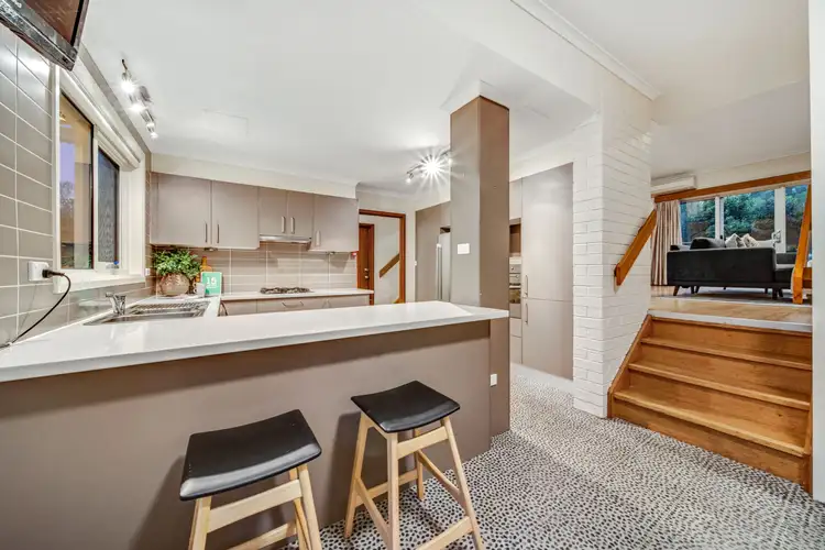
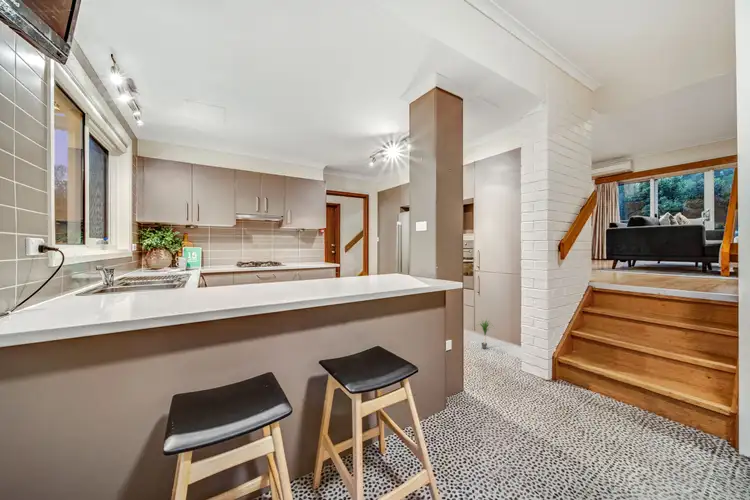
+ potted plant [474,317,495,350]
